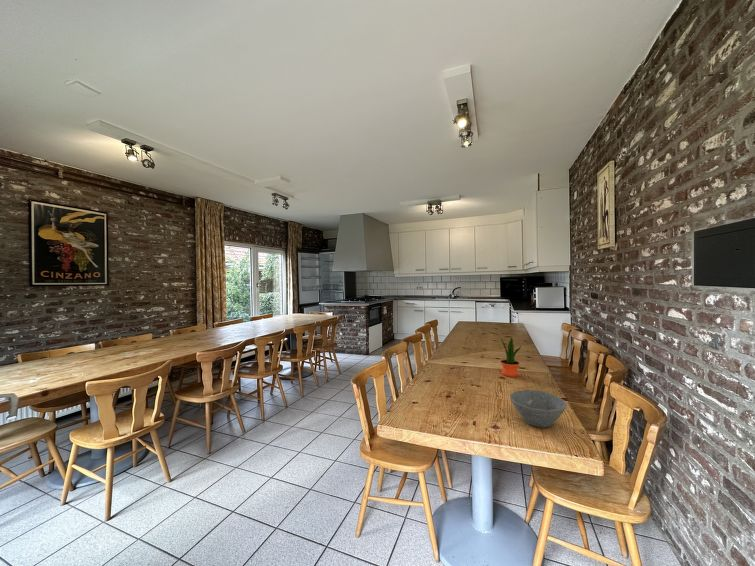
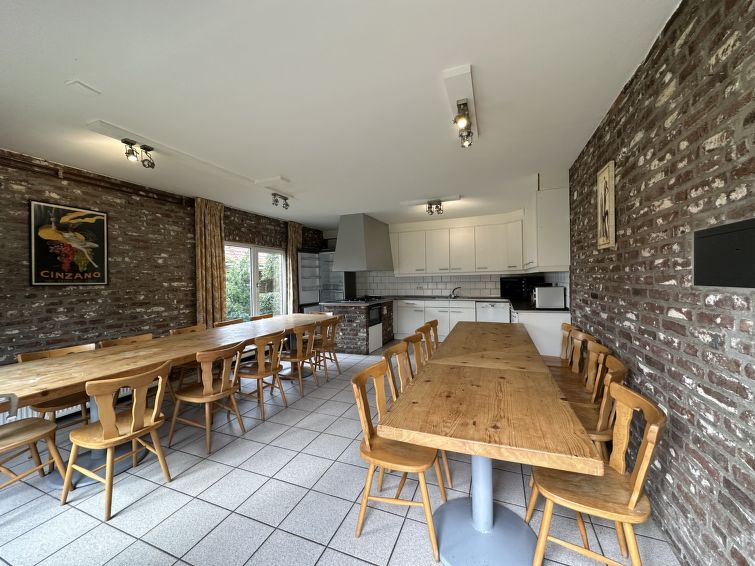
- bowl [509,389,568,429]
- potted plant [500,336,522,378]
